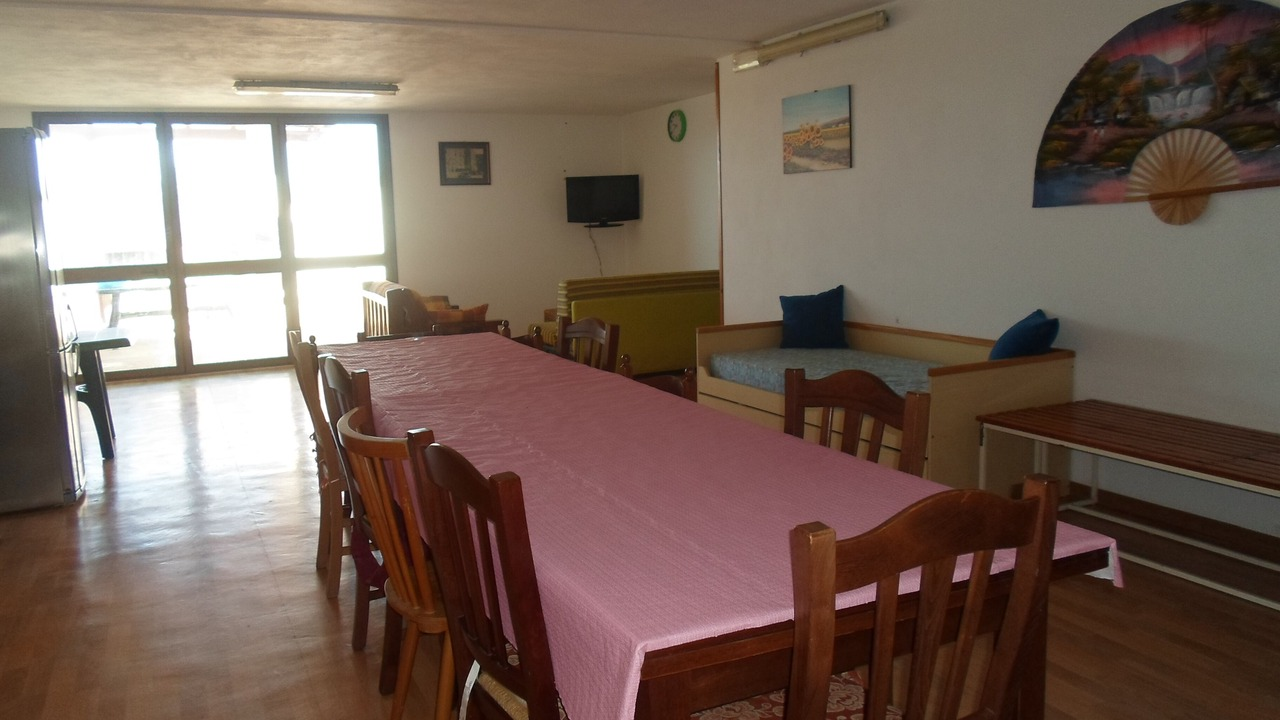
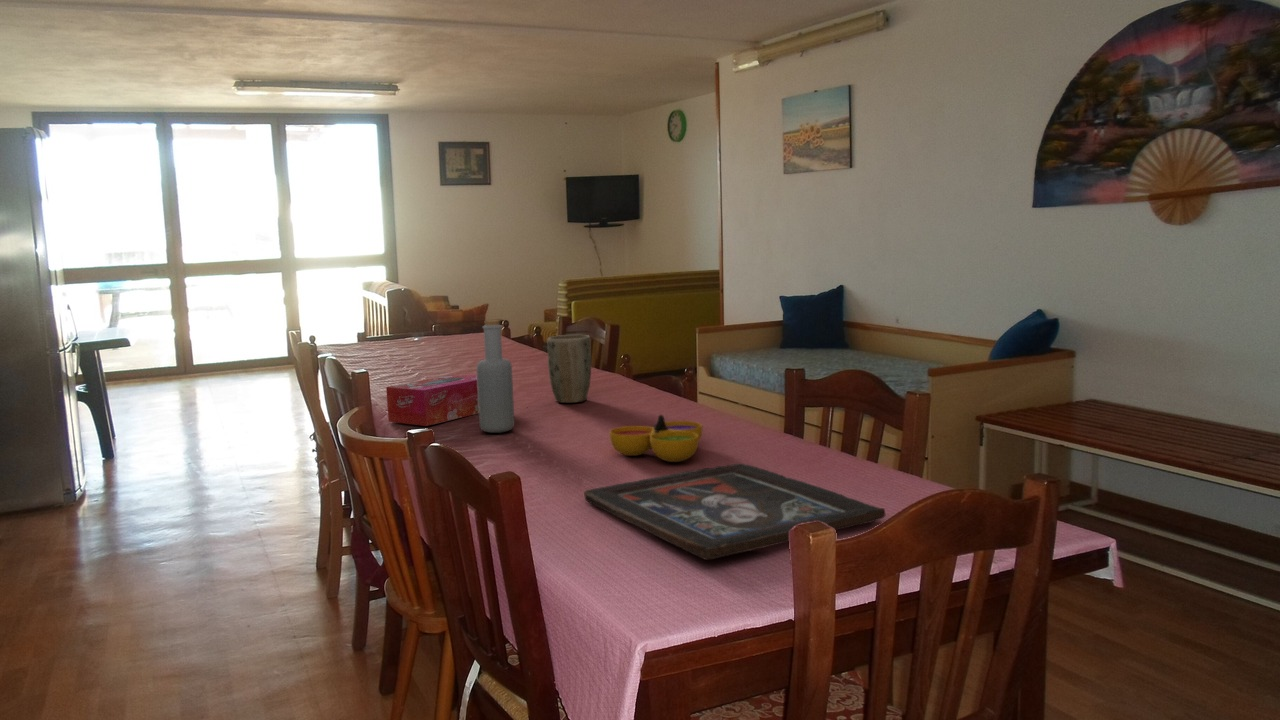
+ tissue box [385,373,479,427]
+ bottle [476,319,515,434]
+ plant pot [546,334,592,404]
+ decorative bowl [608,414,704,463]
+ religious icon [583,463,886,561]
